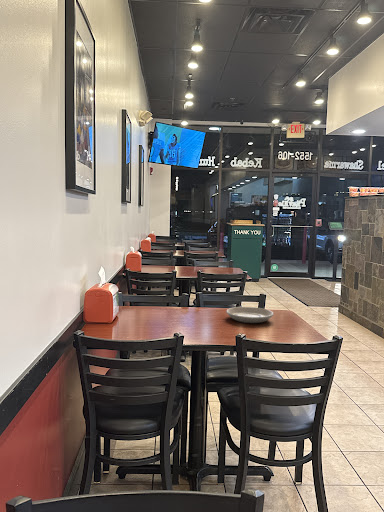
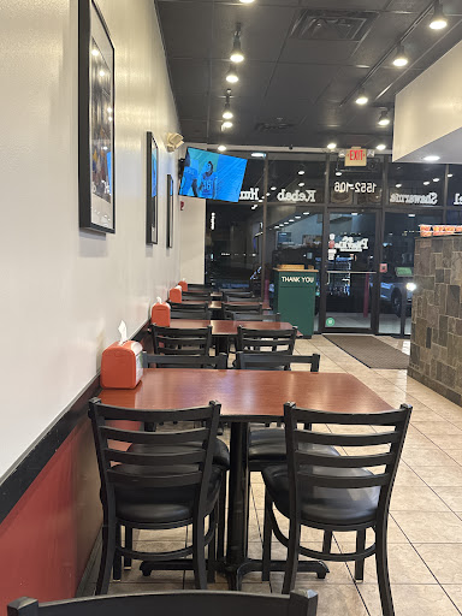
- plate [225,306,275,324]
